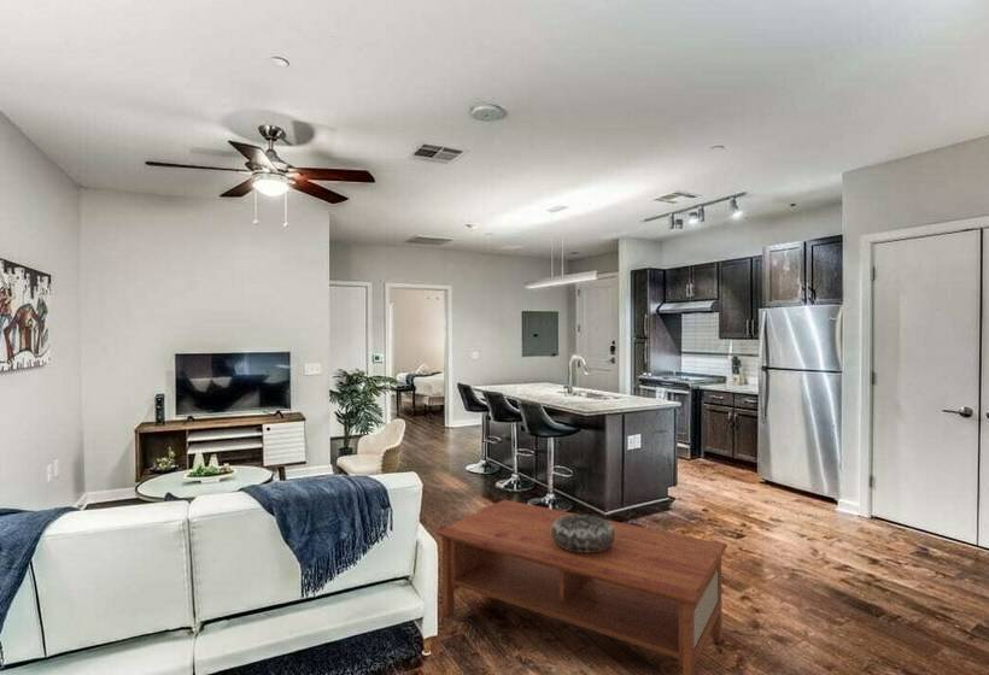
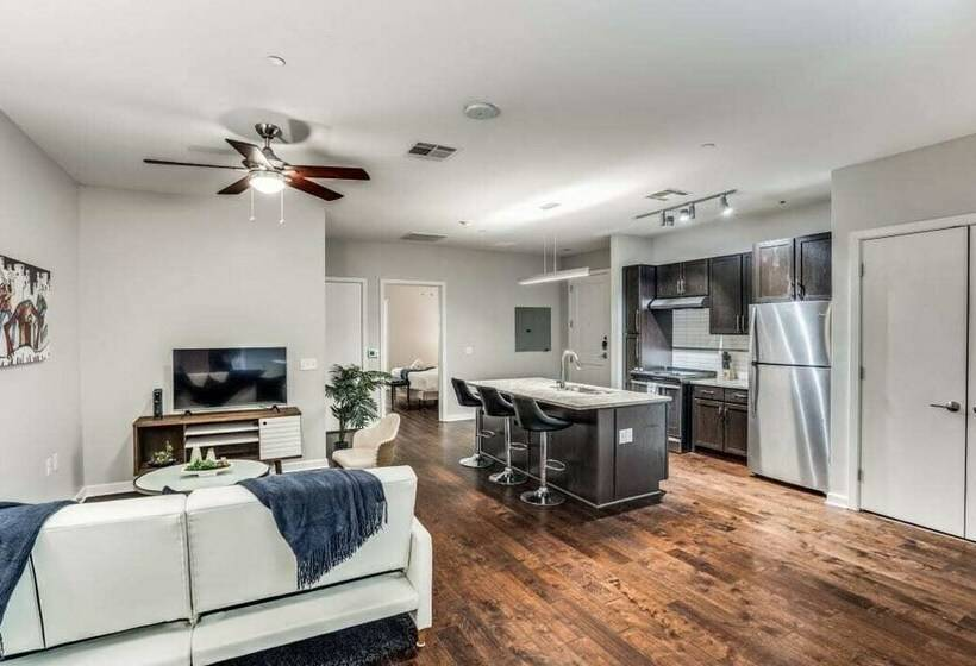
- decorative bowl [551,513,615,552]
- coffee table [435,498,728,675]
